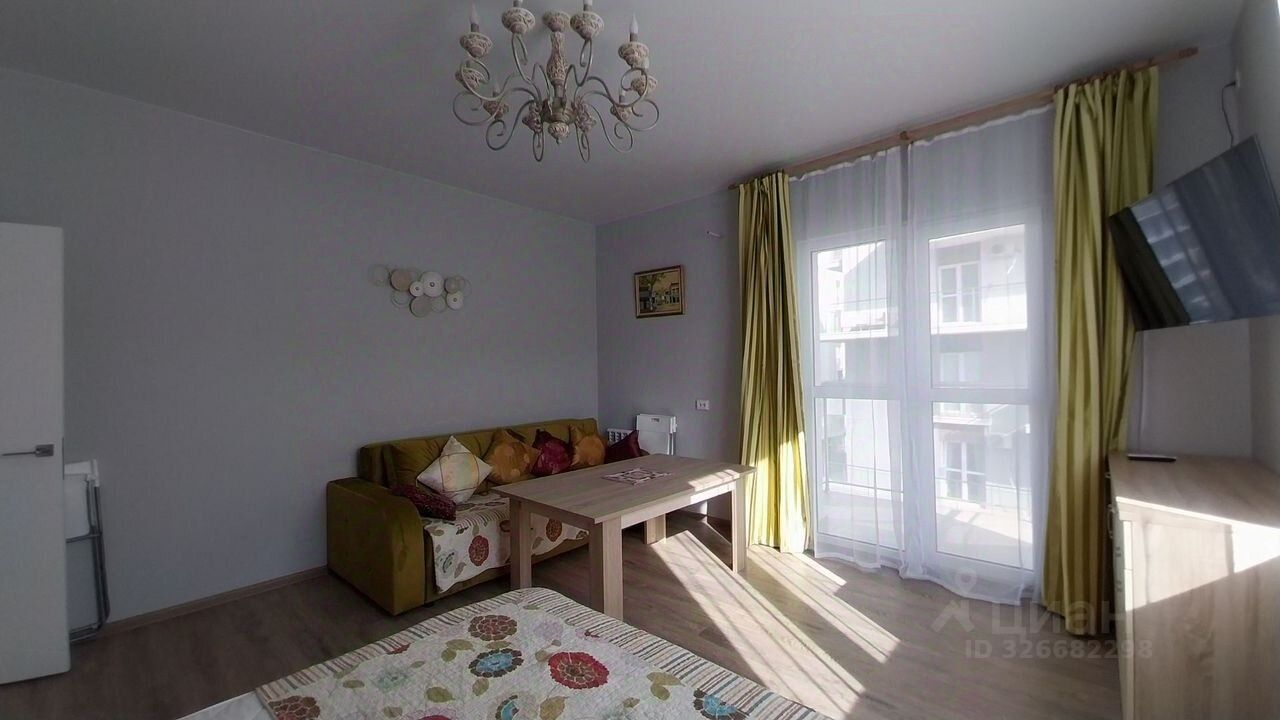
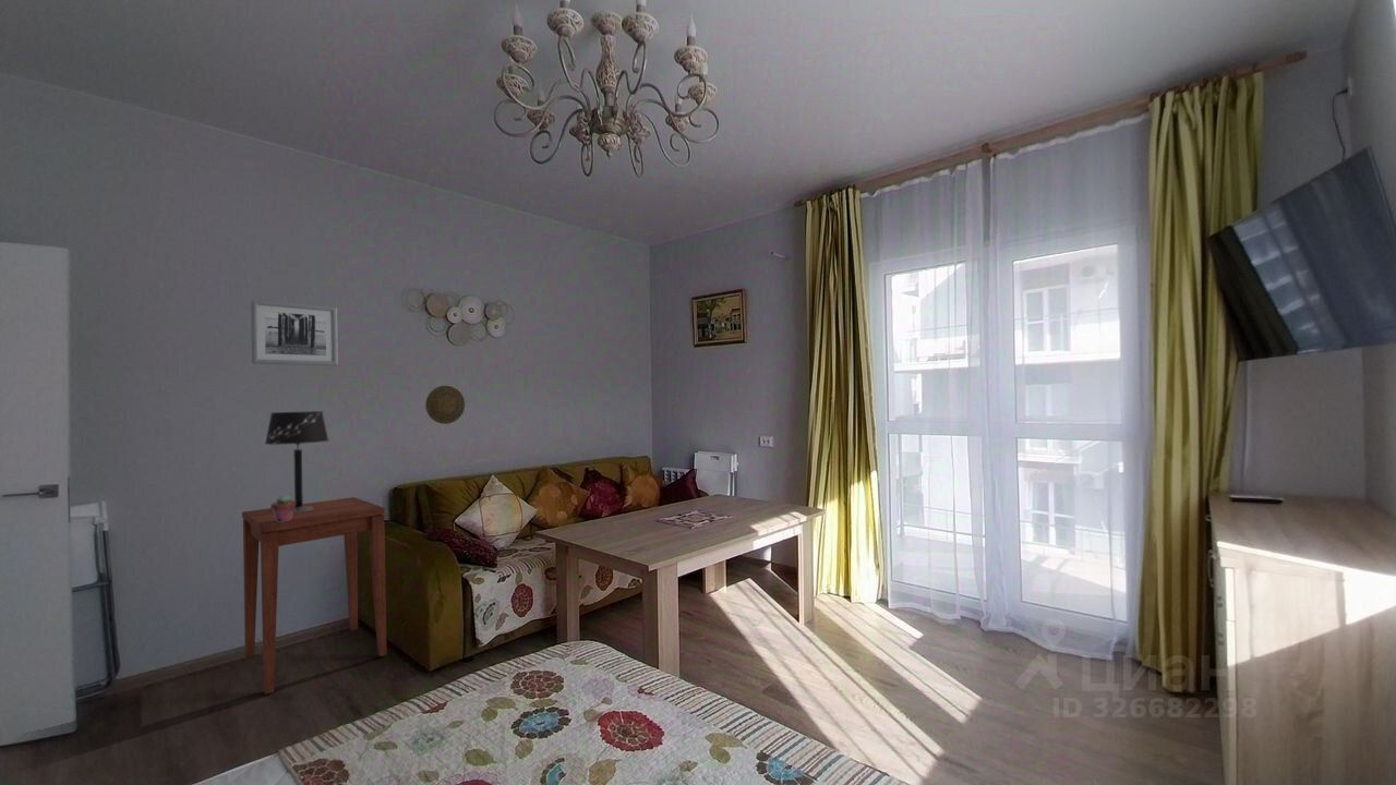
+ potted succulent [269,494,296,522]
+ table lamp [264,410,329,512]
+ side table [241,496,388,696]
+ decorative plate [424,385,466,425]
+ wall art [250,299,339,366]
